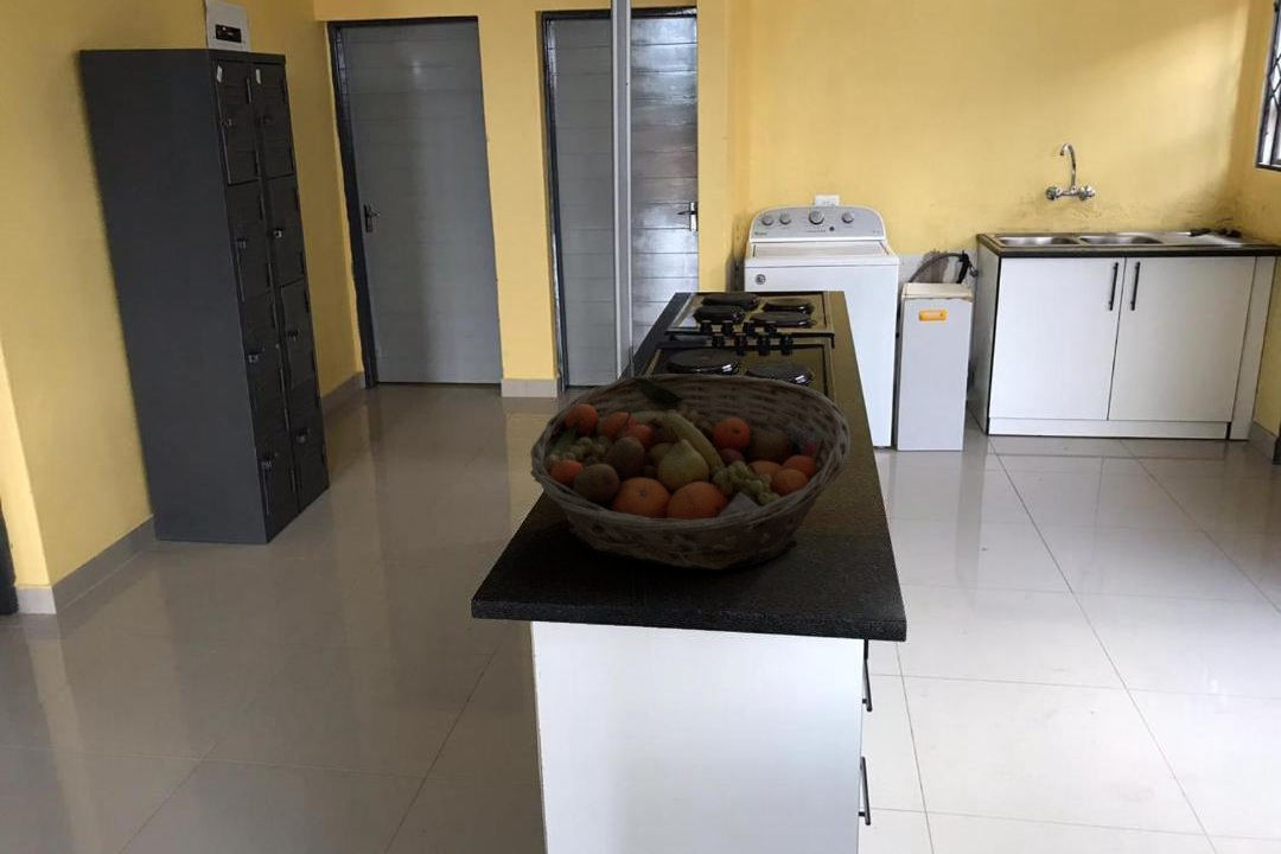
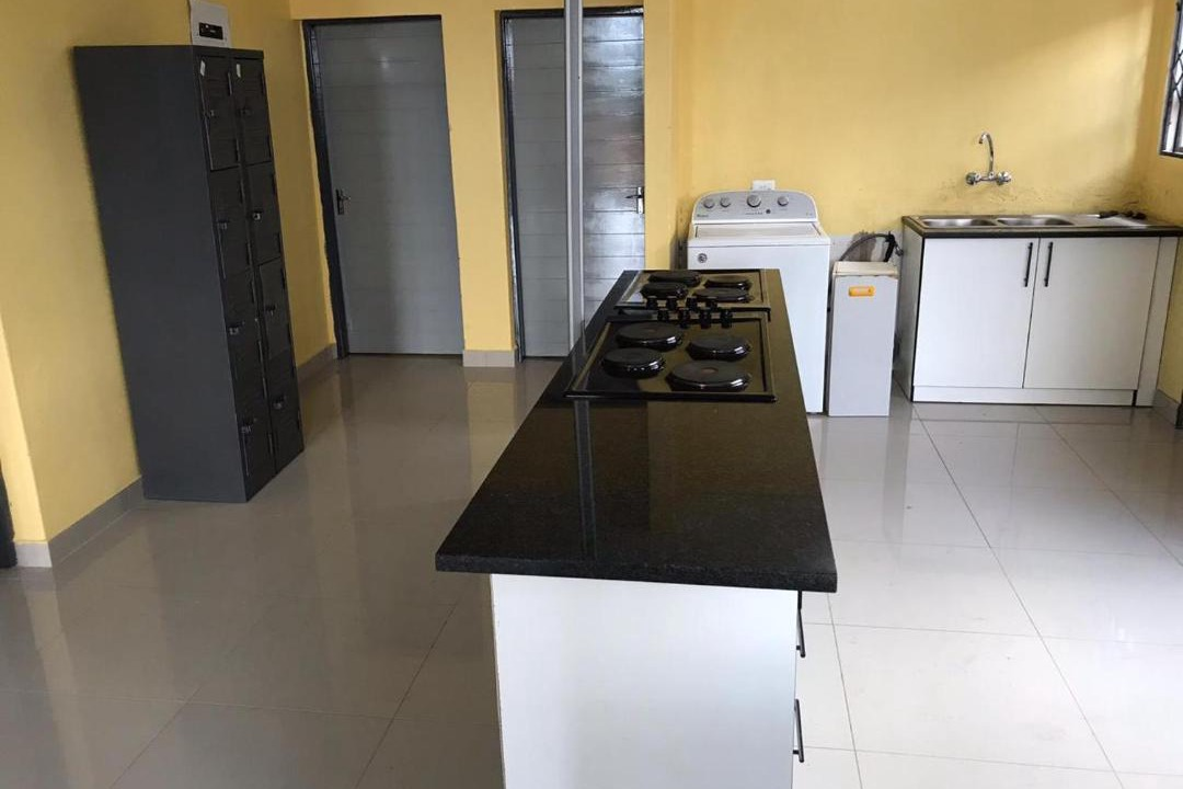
- fruit basket [529,372,853,571]
